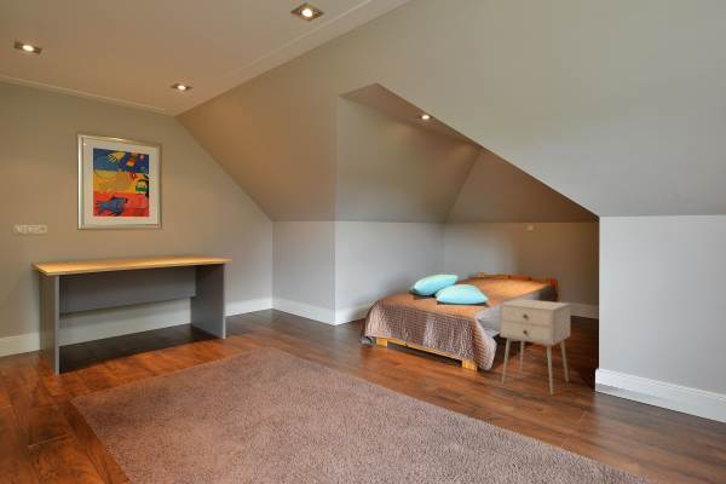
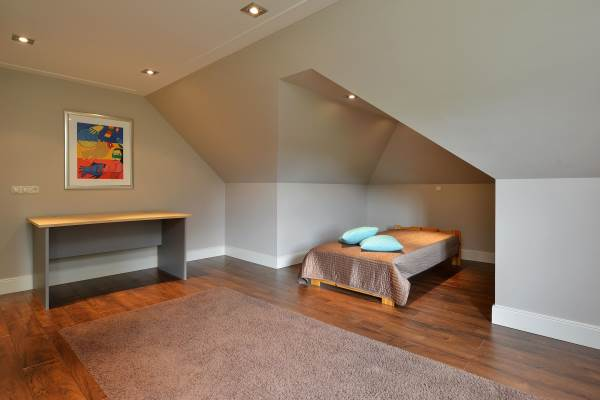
- nightstand [499,298,571,396]
